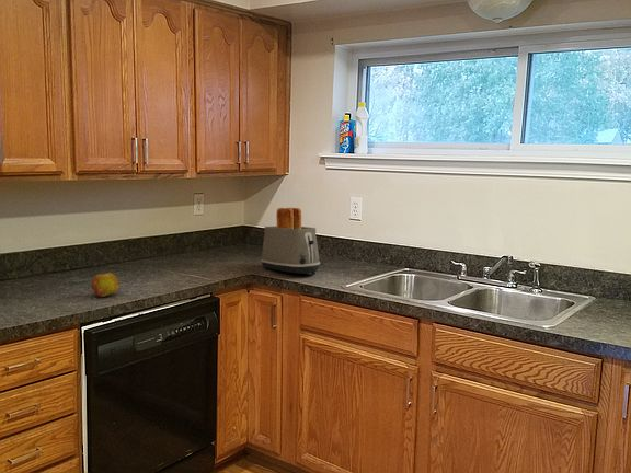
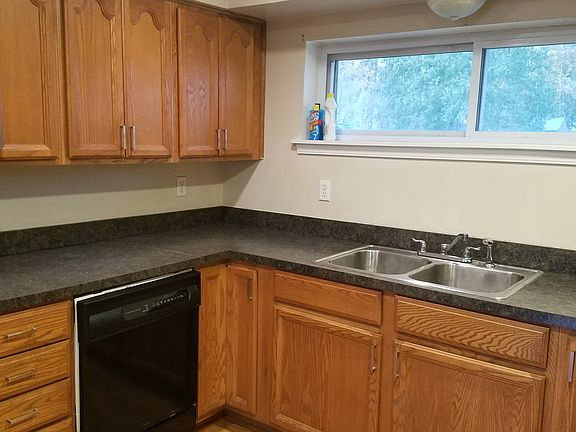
- toaster [260,207,321,275]
- fruit [90,272,121,298]
